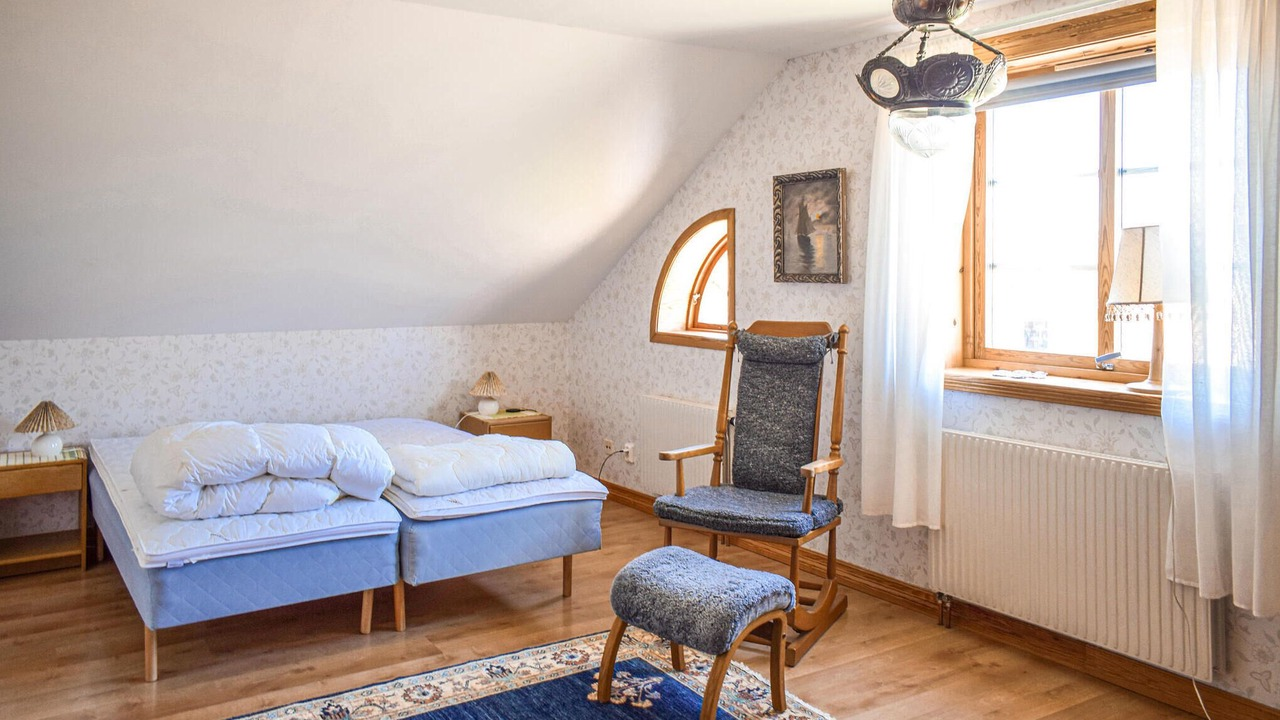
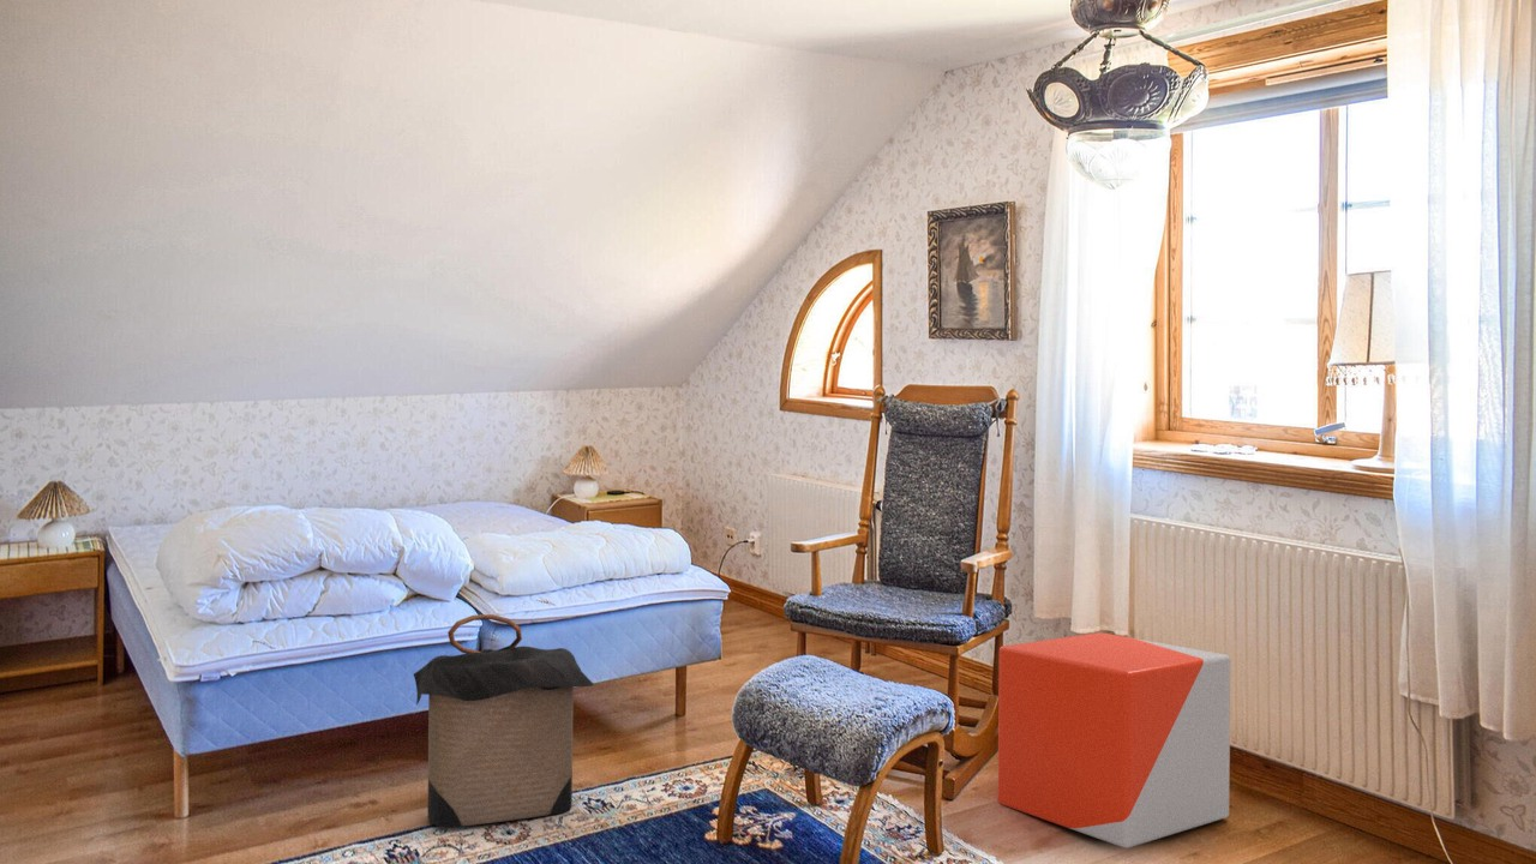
+ stool [997,631,1231,850]
+ laundry hamper [413,613,595,828]
